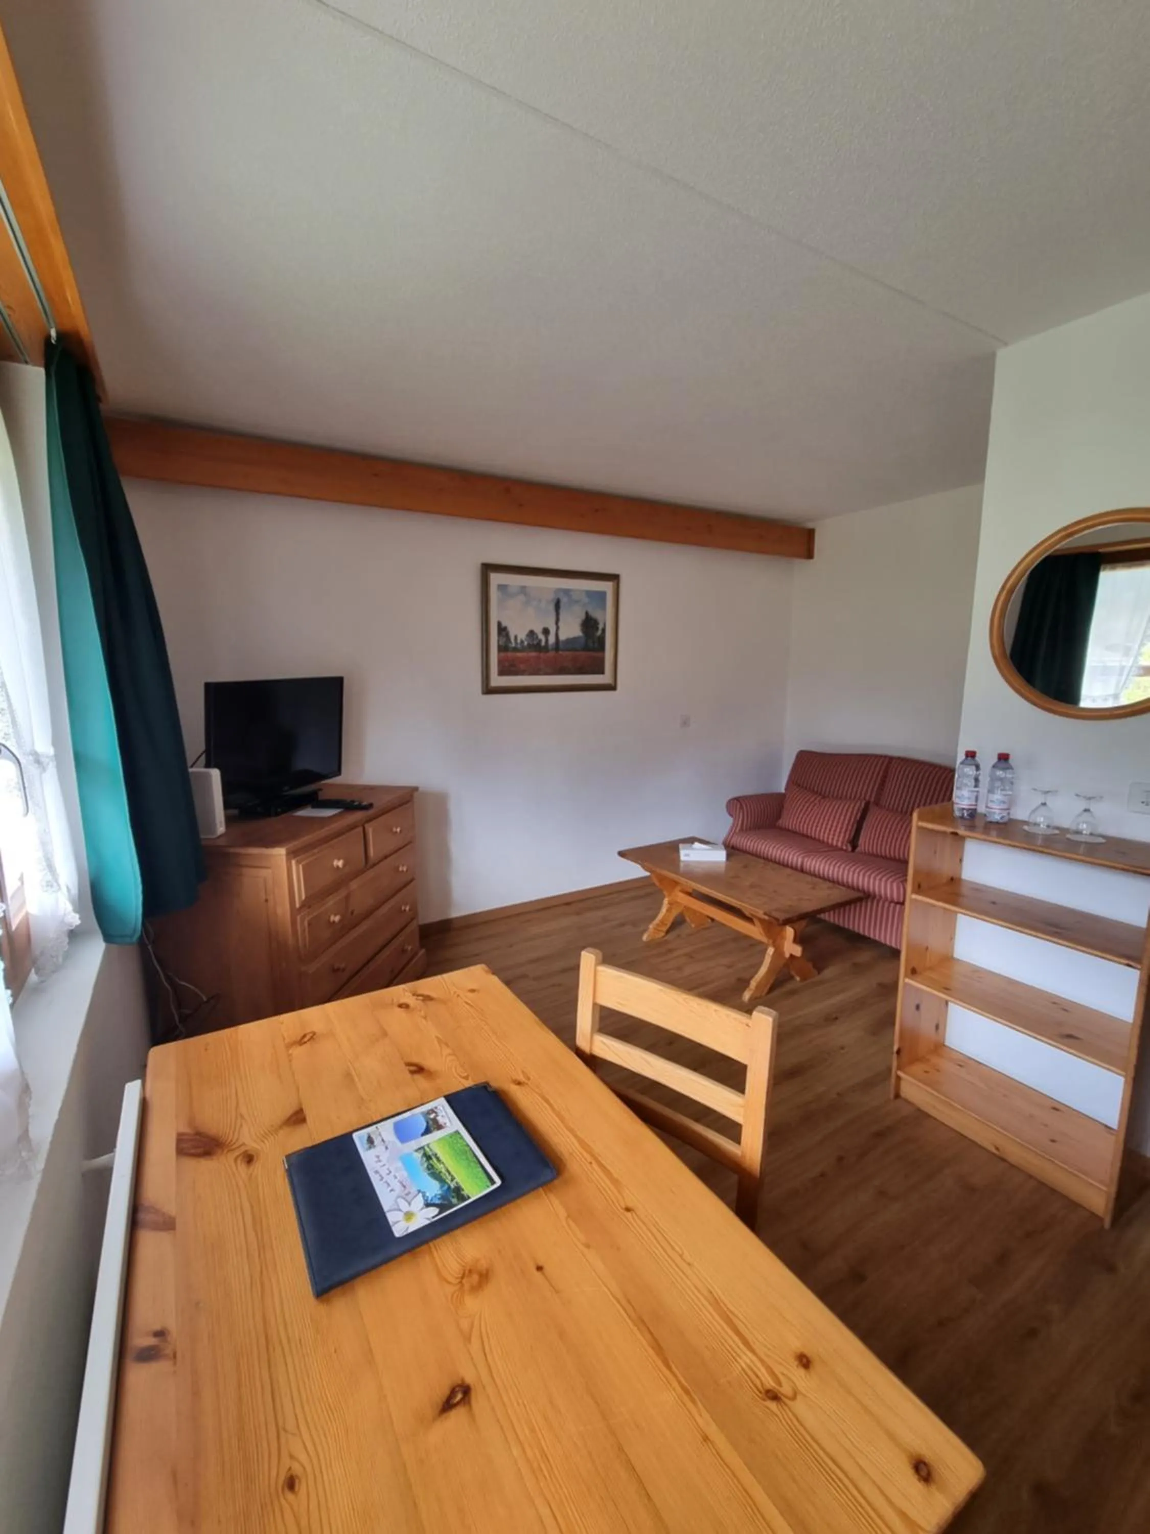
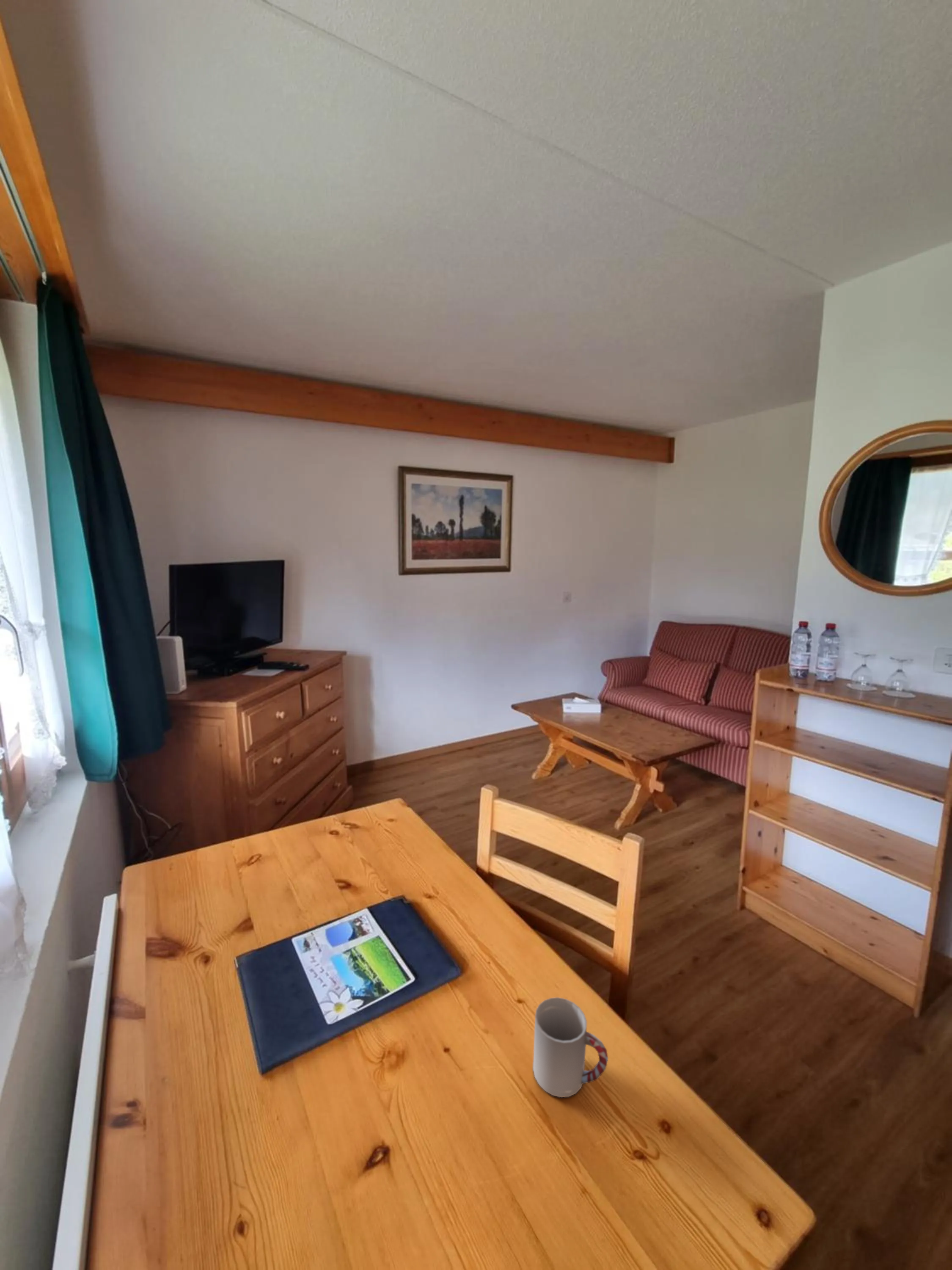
+ cup [533,997,608,1098]
